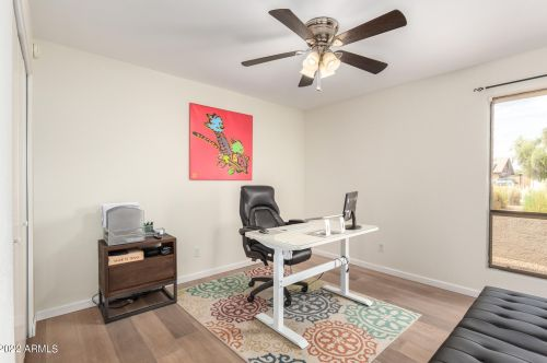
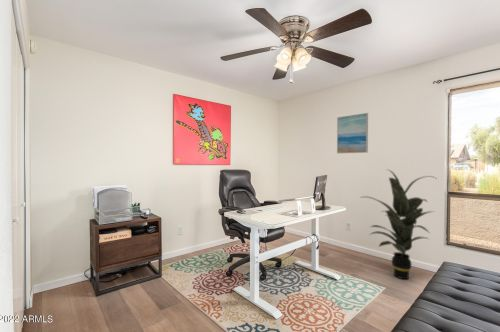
+ wall art [336,112,369,155]
+ indoor plant [358,168,439,280]
